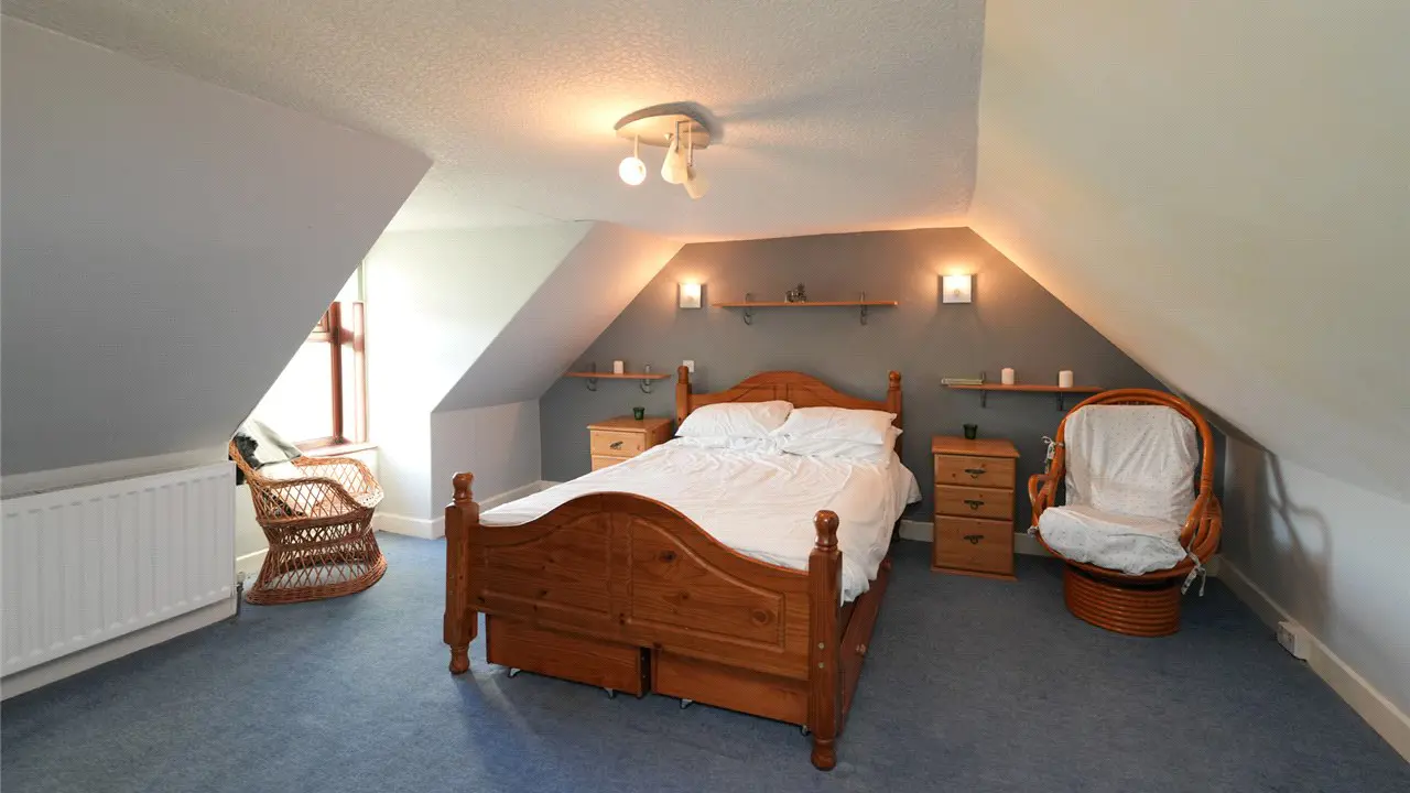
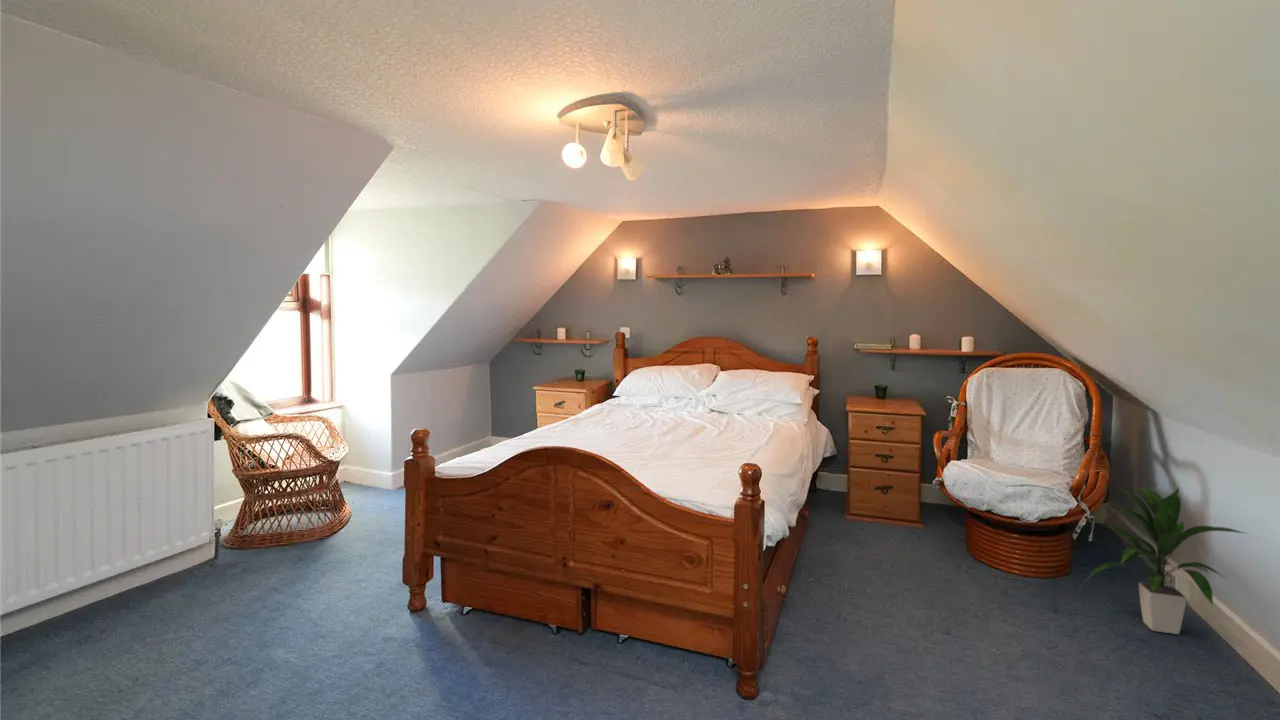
+ indoor plant [1084,485,1249,635]
